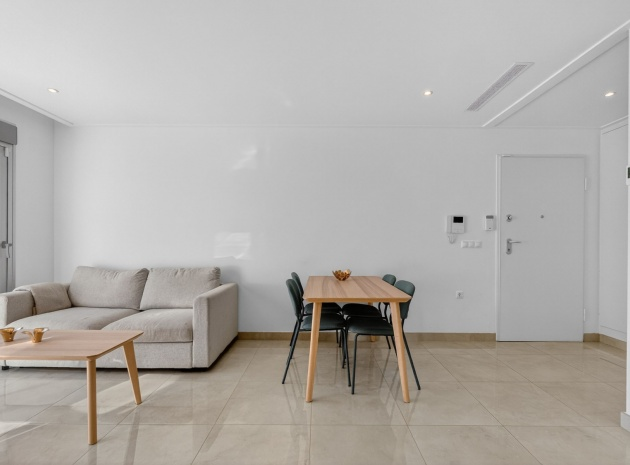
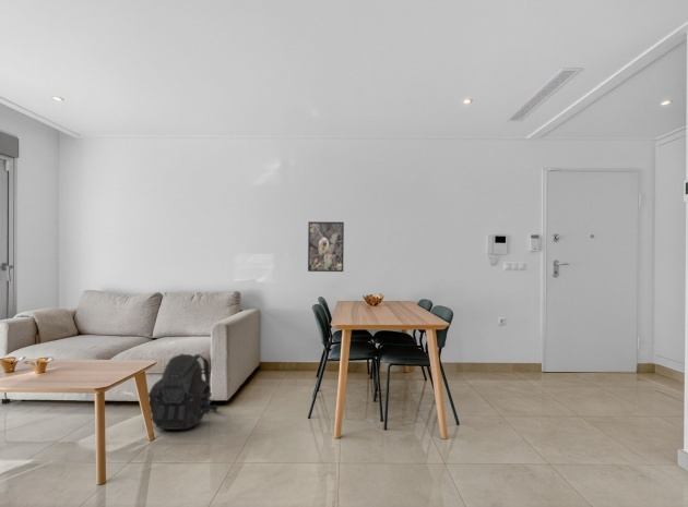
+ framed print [307,220,345,273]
+ backpack [147,353,220,431]
